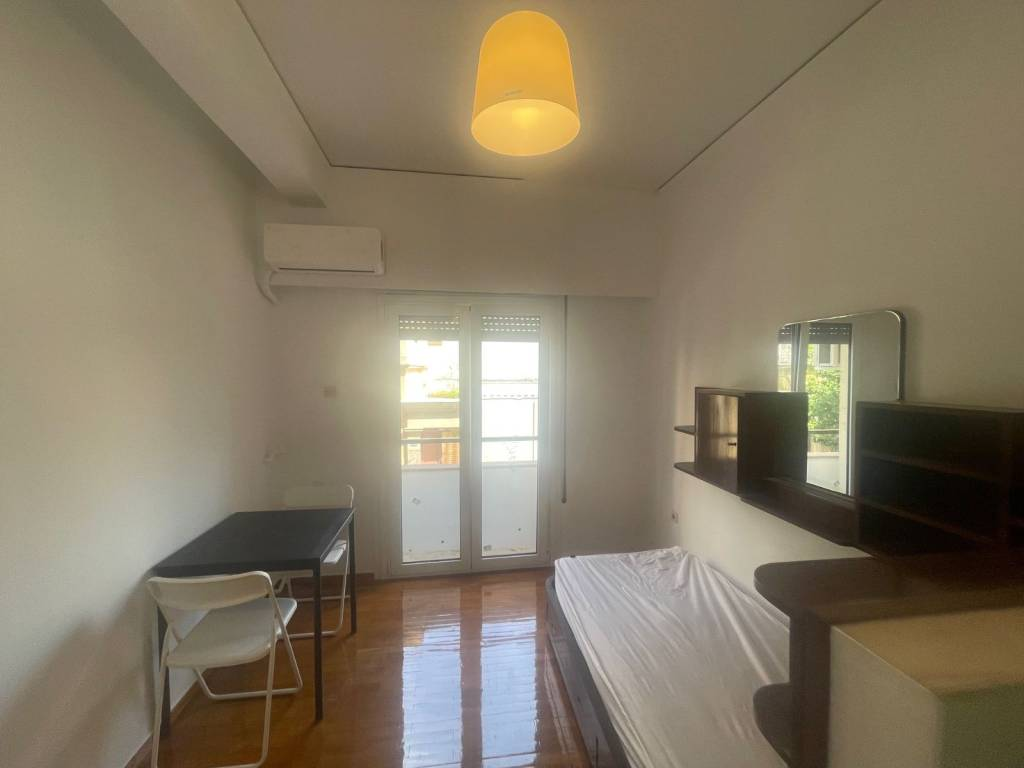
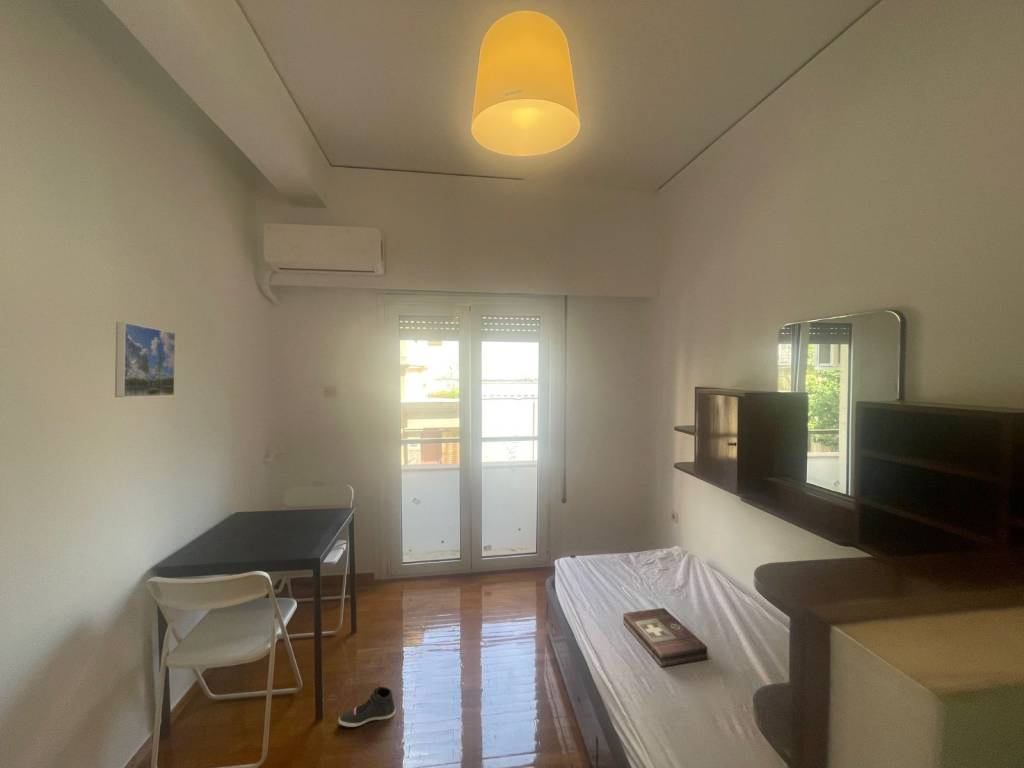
+ sneaker [337,686,396,728]
+ first aid kit [622,607,708,668]
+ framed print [114,321,177,398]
